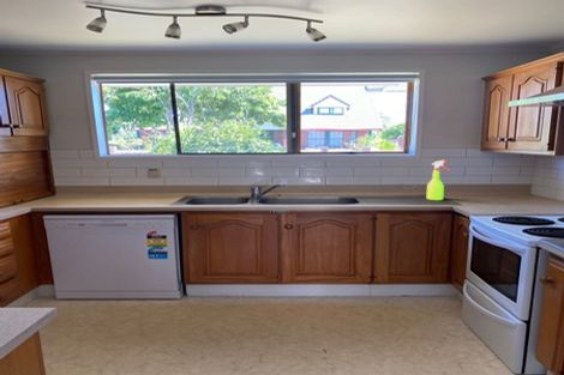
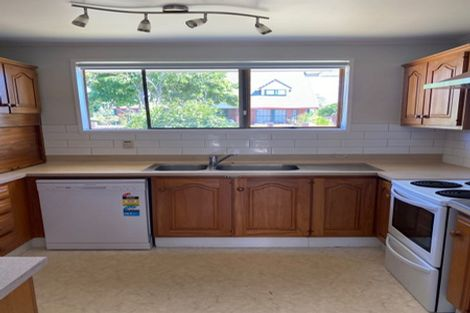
- spray bottle [426,159,450,201]
